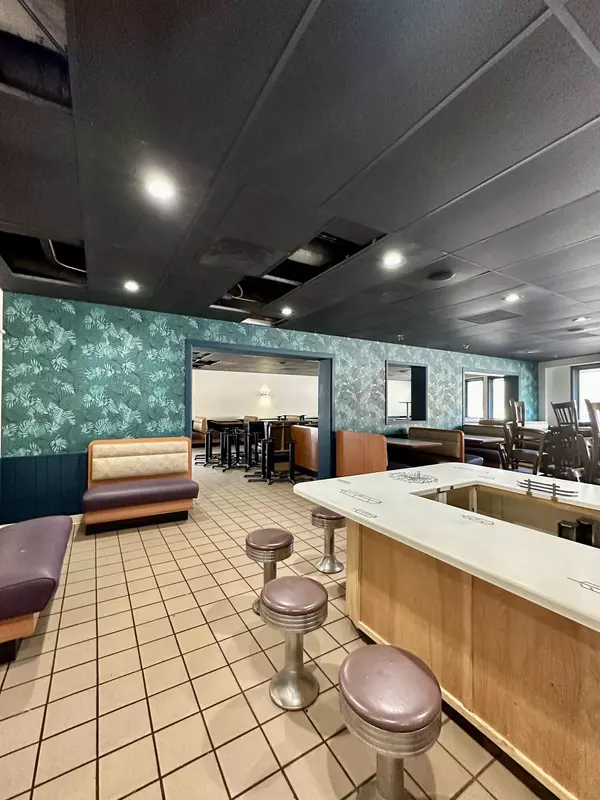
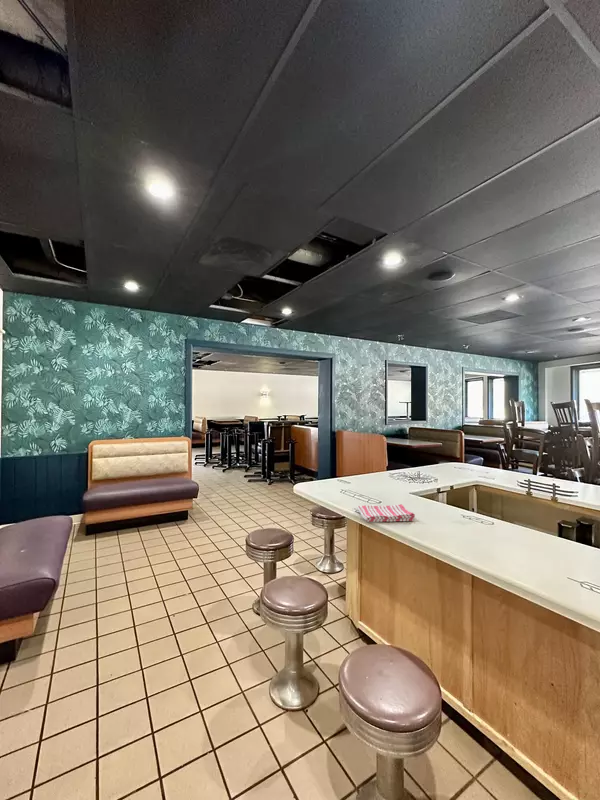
+ dish towel [356,503,416,523]
